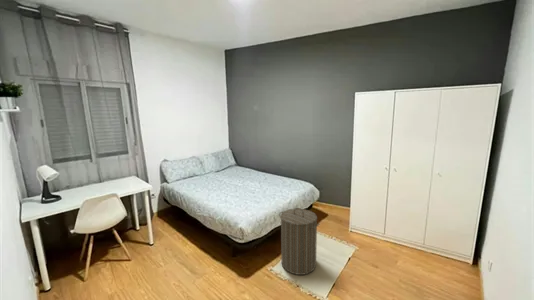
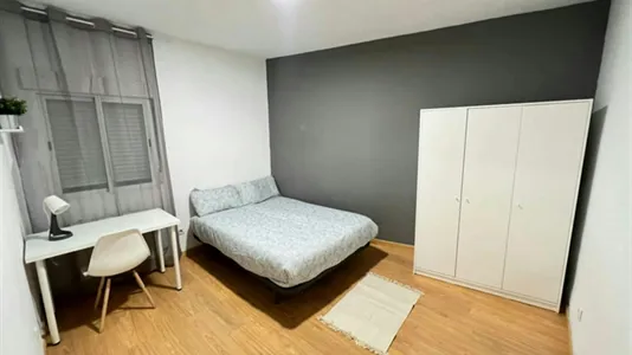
- laundry hamper [278,207,320,276]
